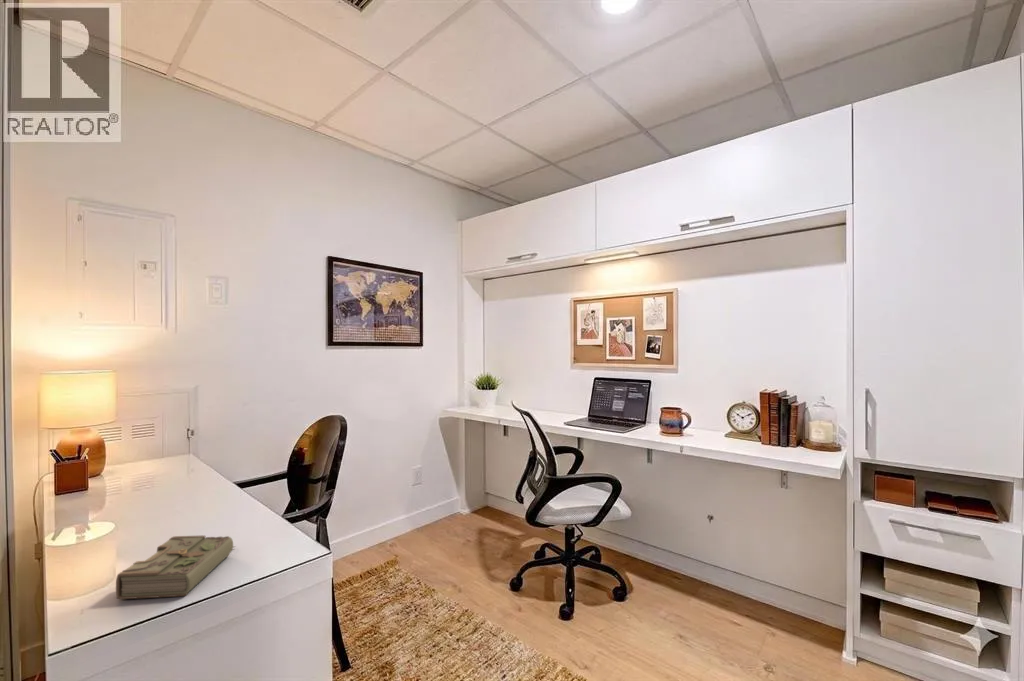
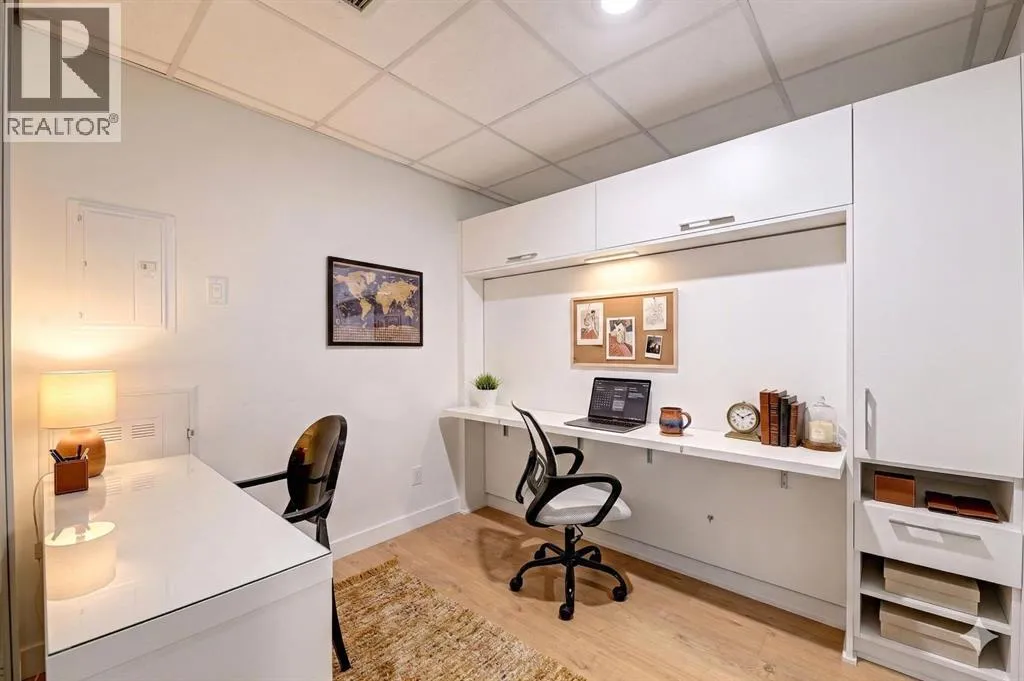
- diary [115,534,237,600]
